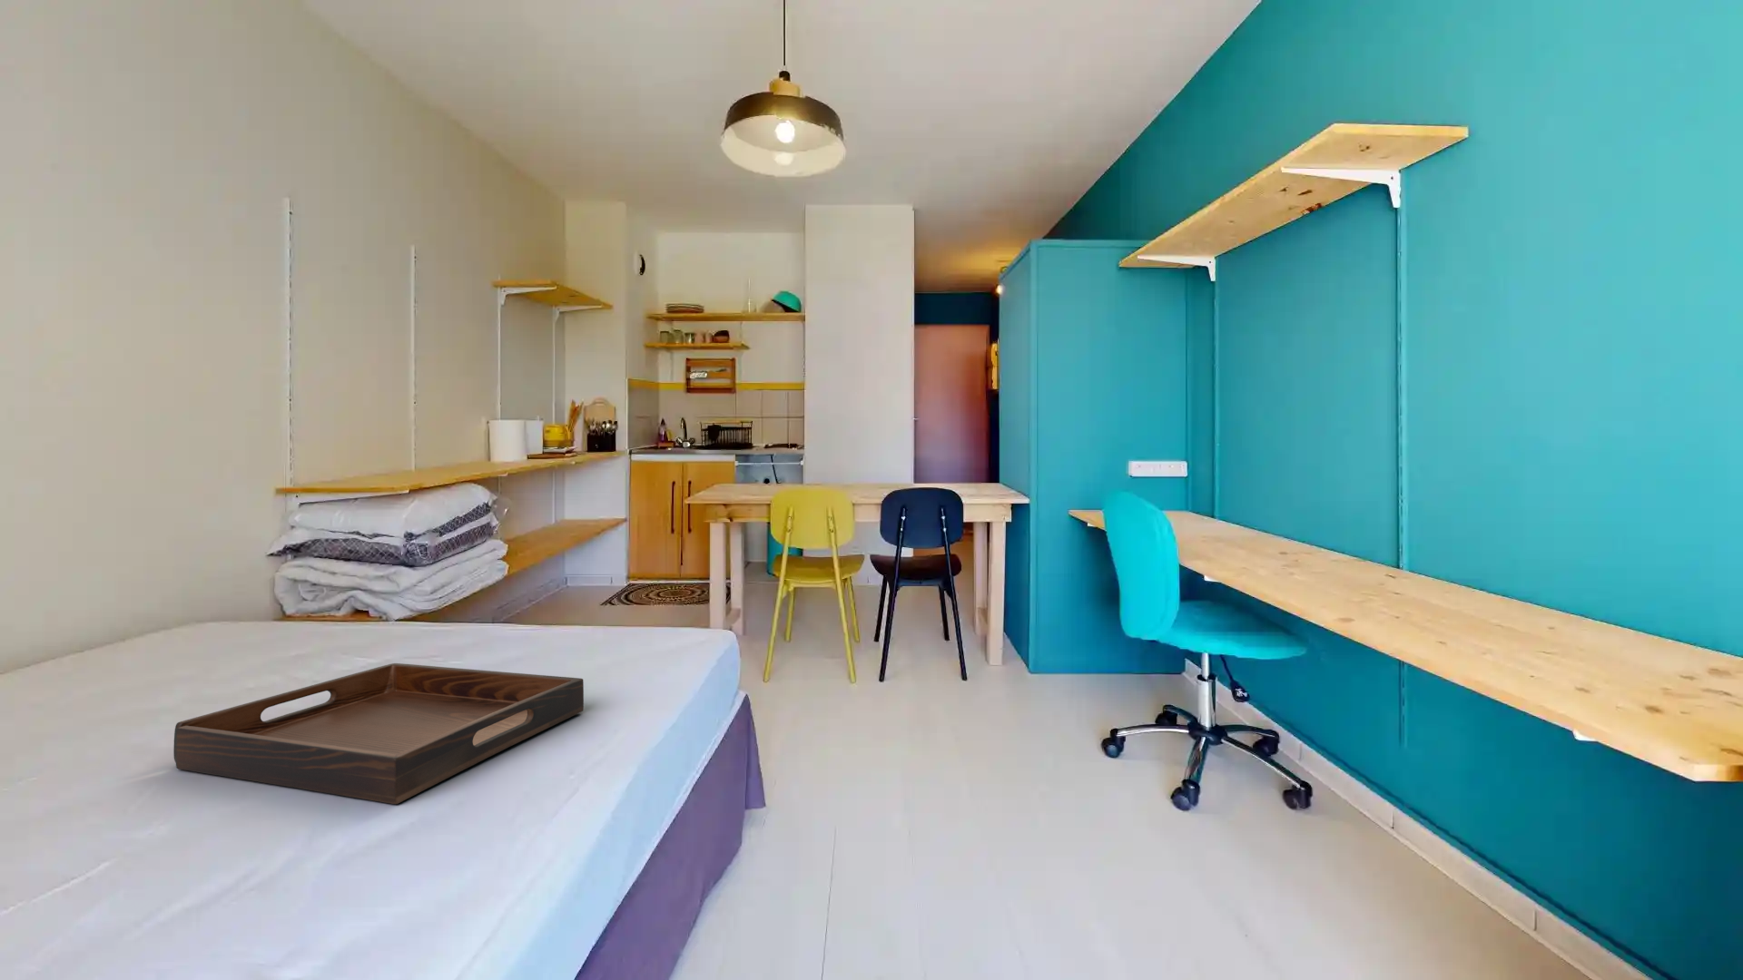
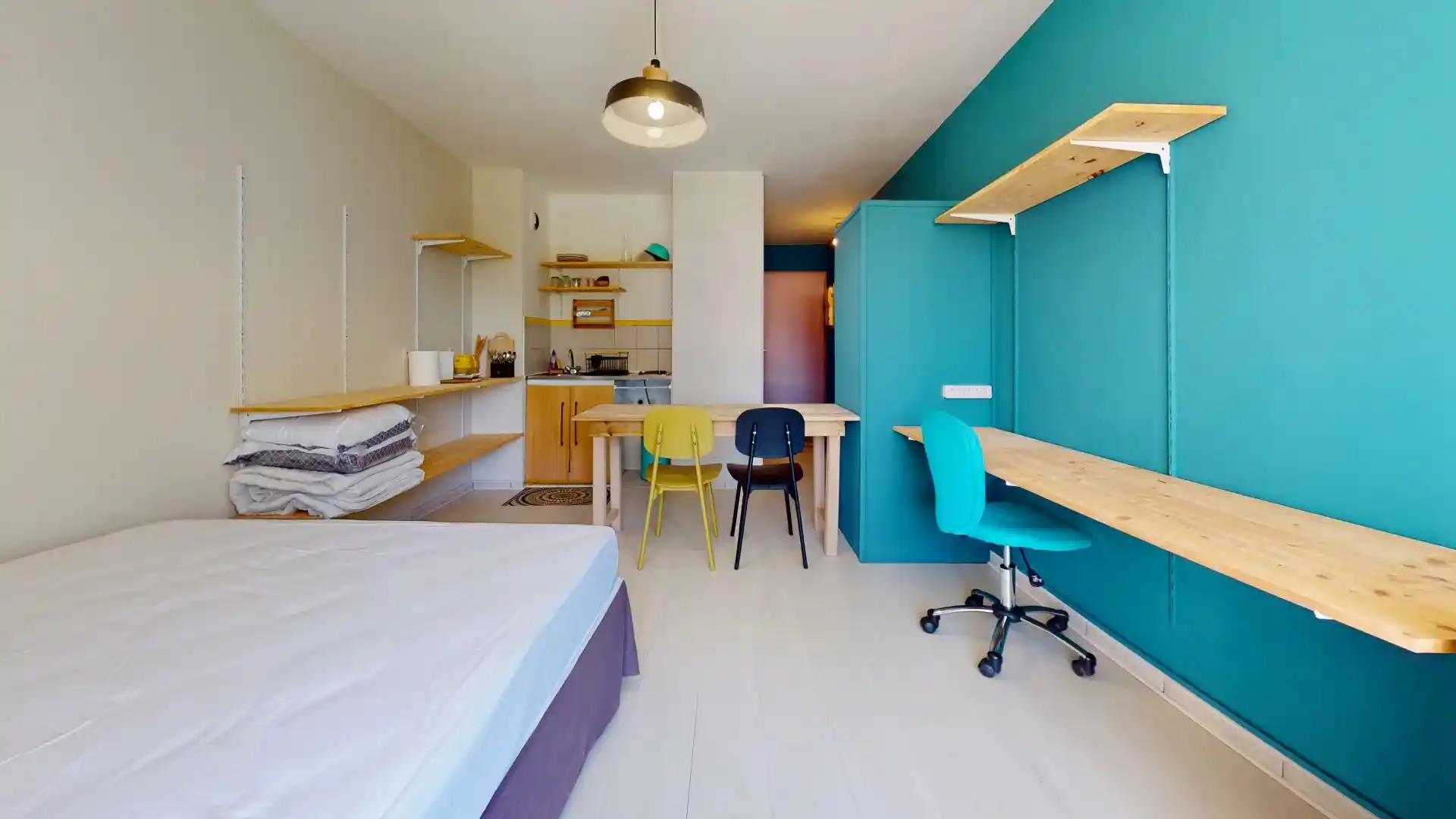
- serving tray [172,663,584,805]
